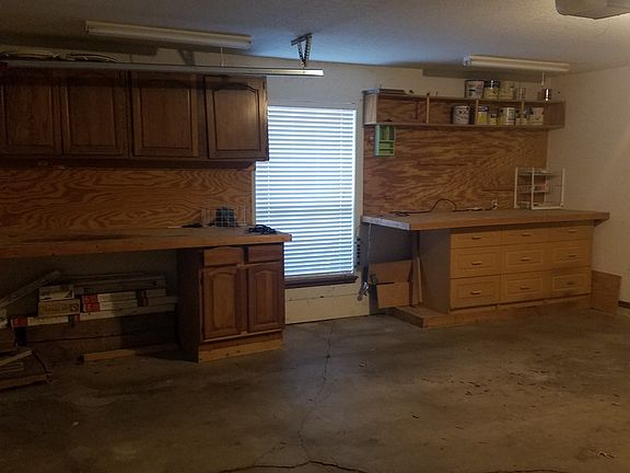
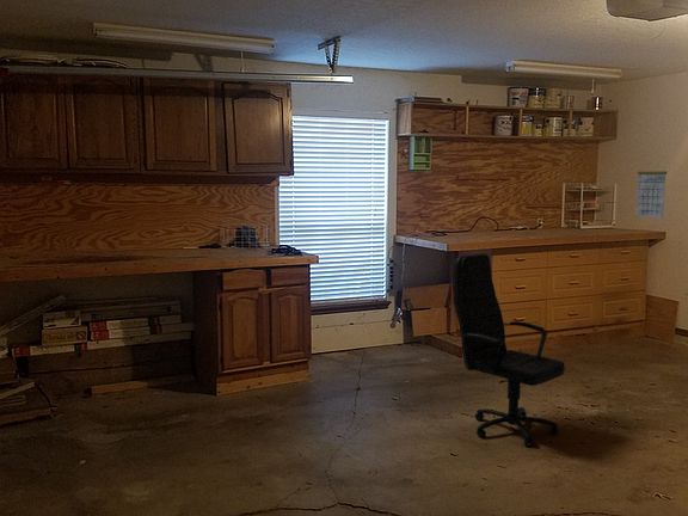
+ office chair [452,252,566,447]
+ calendar [635,161,668,220]
